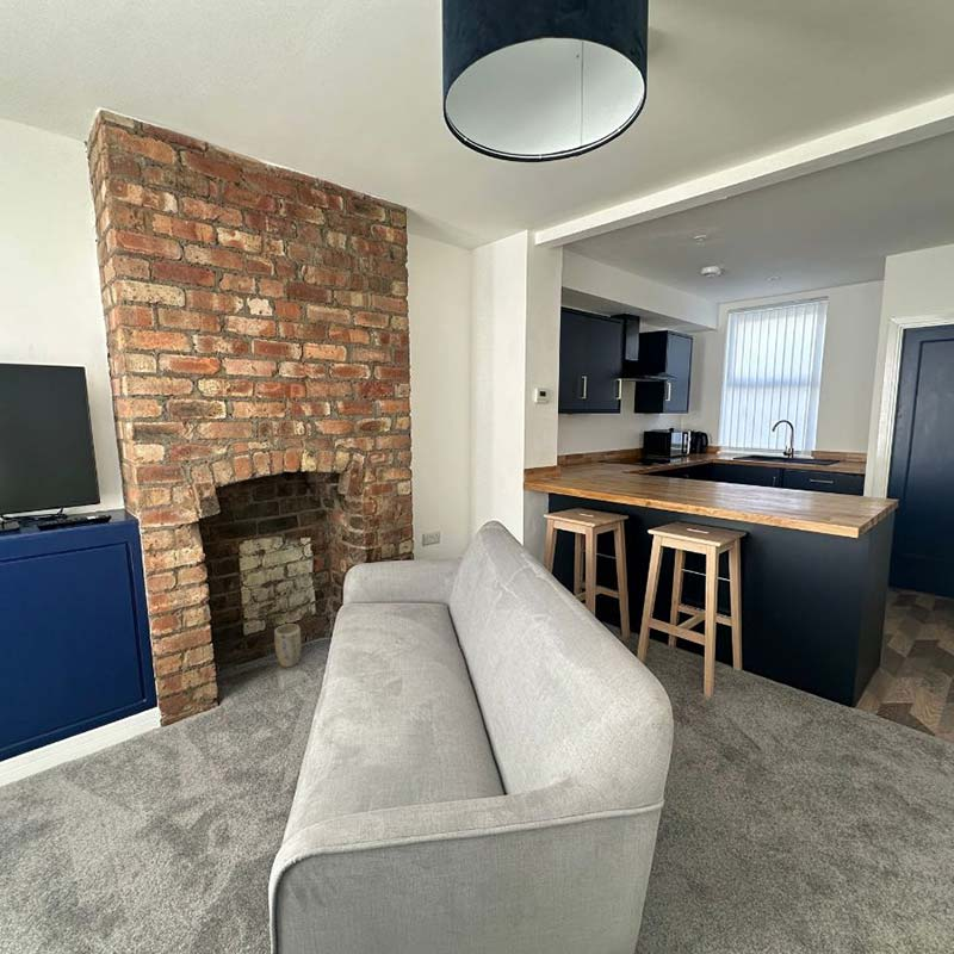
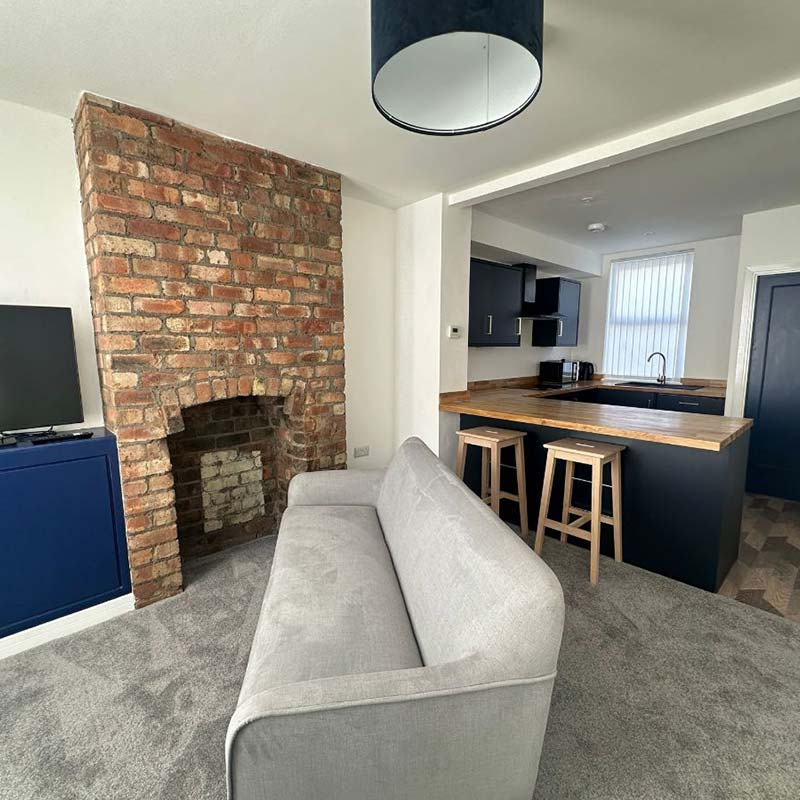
- plant pot [273,624,302,668]
